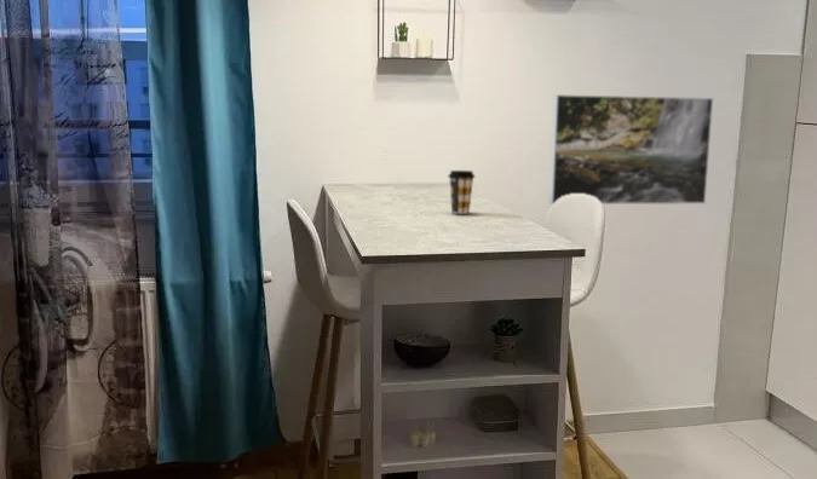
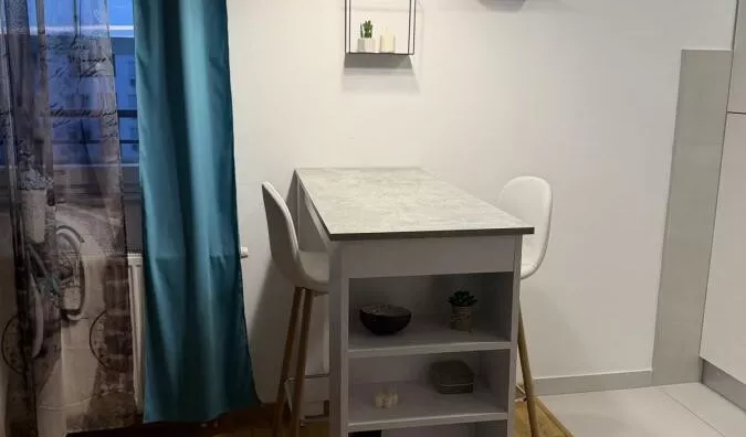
- coffee cup [448,169,476,215]
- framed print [548,93,714,206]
